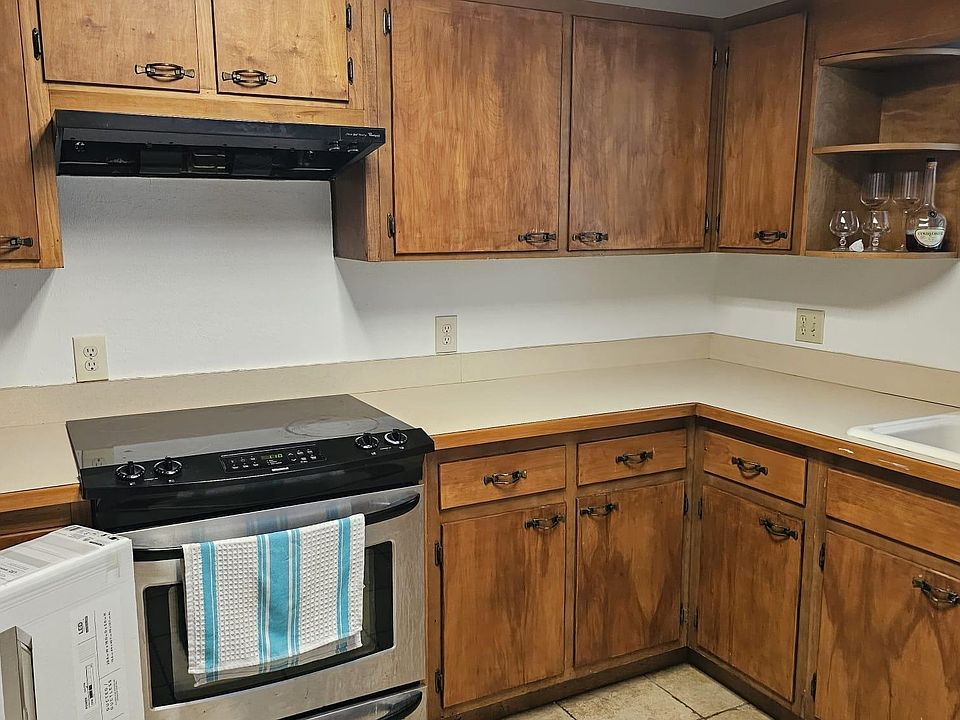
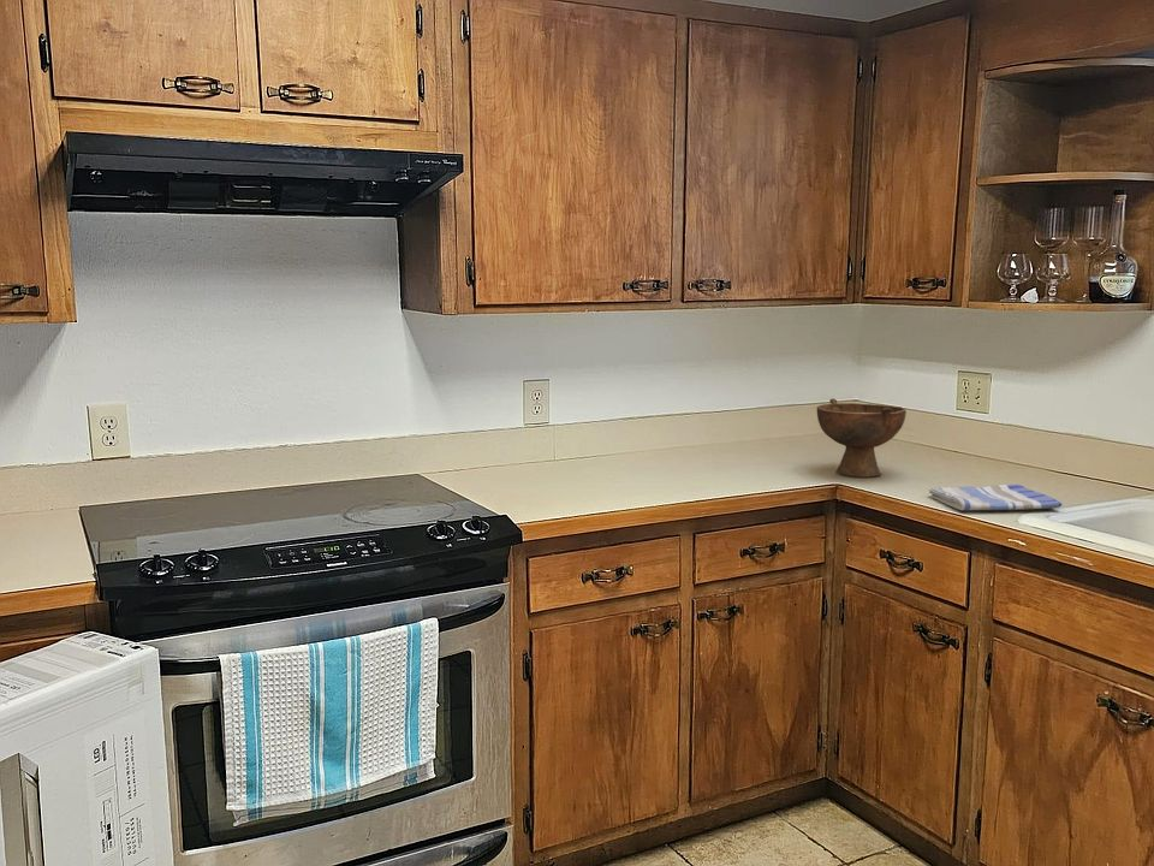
+ dish towel [928,484,1063,511]
+ bowl [816,398,908,478]
